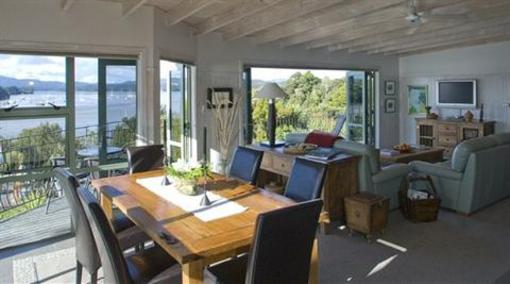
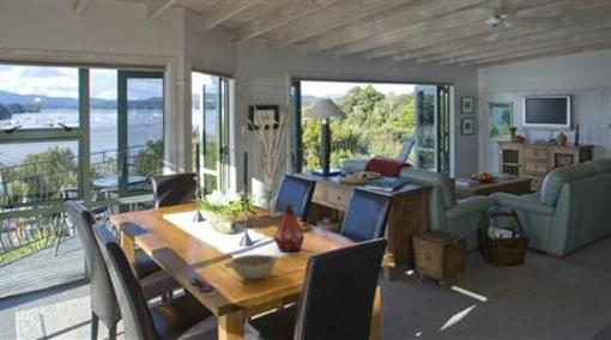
+ bottle [273,204,306,253]
+ decorative bowl [223,254,280,280]
